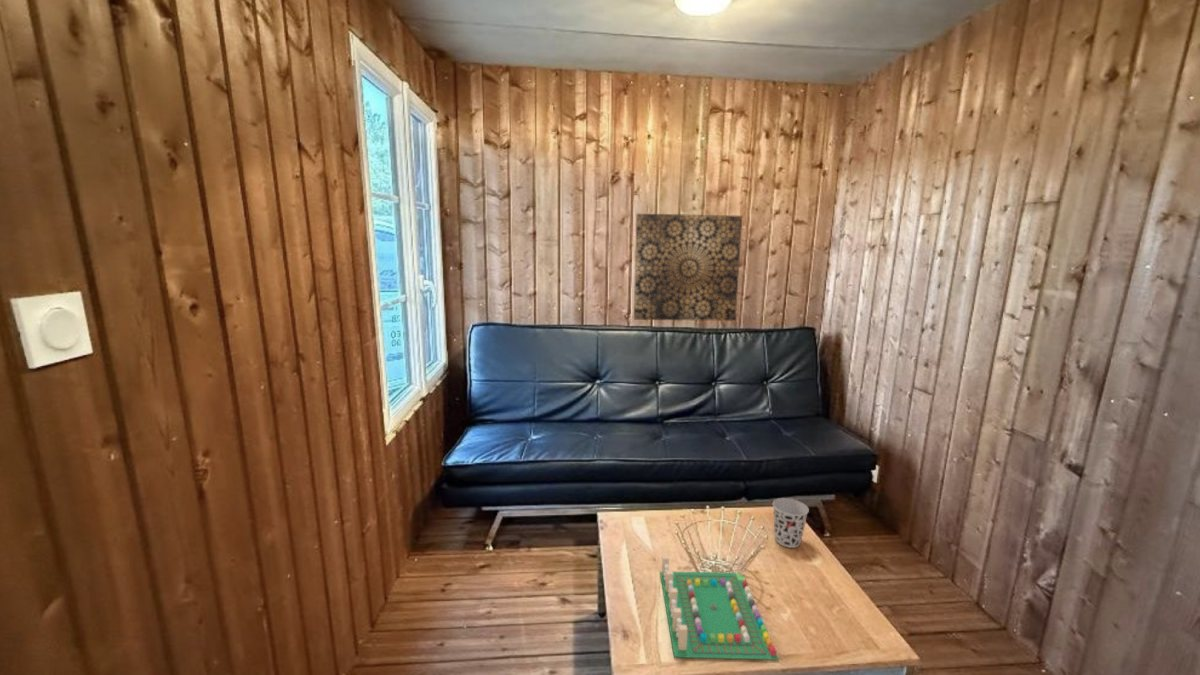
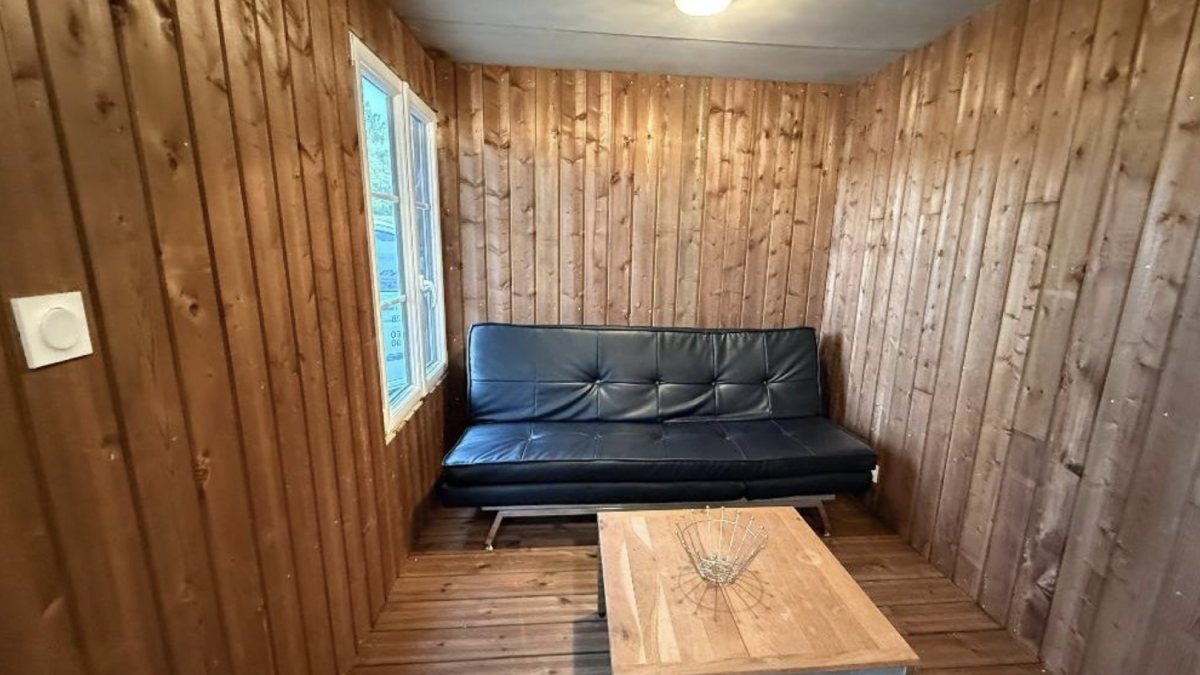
- wall art [633,213,743,322]
- board game [659,555,780,661]
- cup [772,497,810,549]
